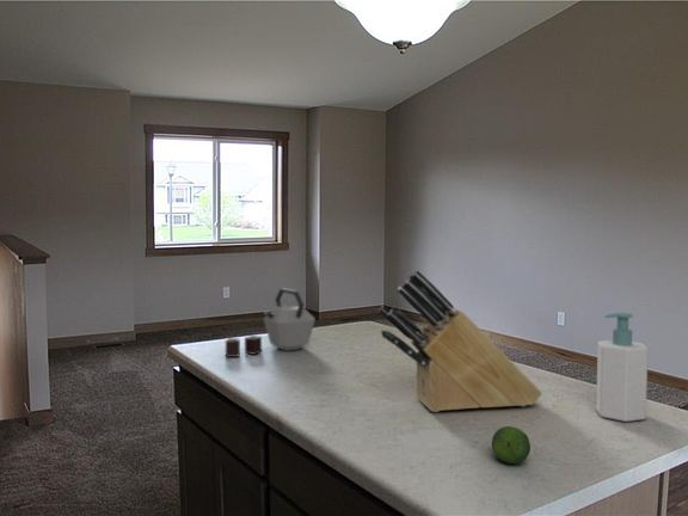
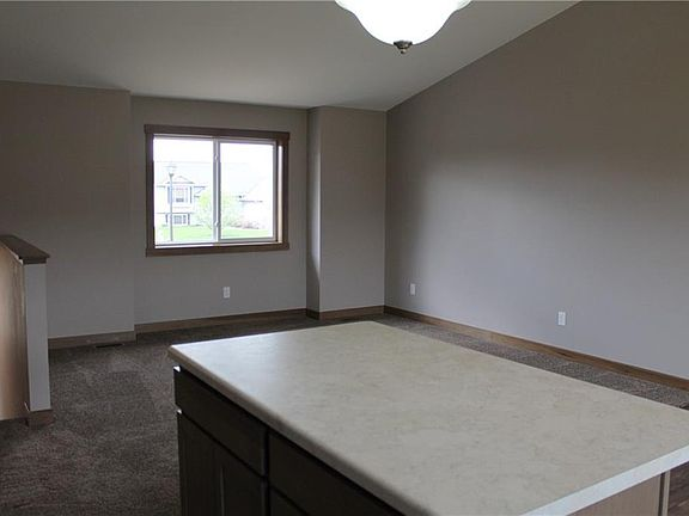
- kettle [225,287,317,358]
- fruit [491,425,532,465]
- knife block [377,269,543,413]
- soap bottle [595,312,649,423]
